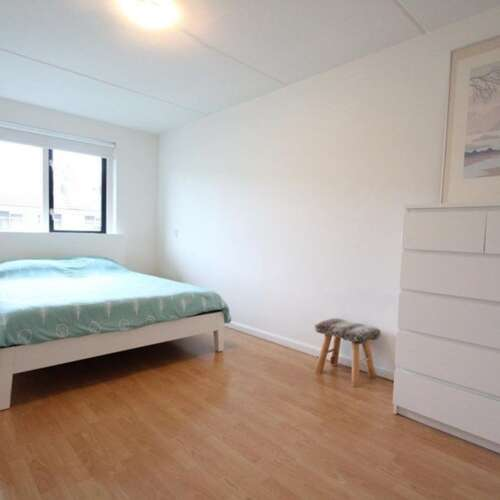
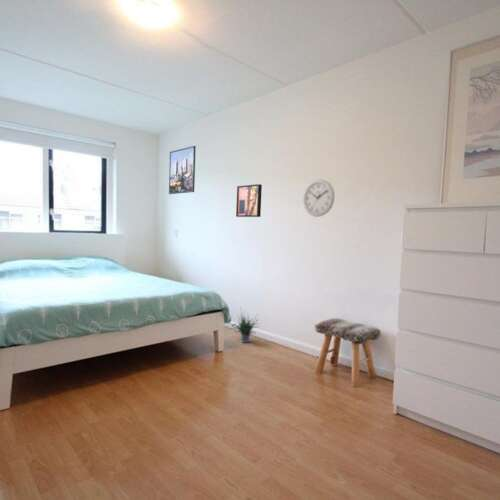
+ potted plant [230,307,261,344]
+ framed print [168,145,197,195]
+ wall art [235,183,263,218]
+ wall clock [302,179,336,218]
